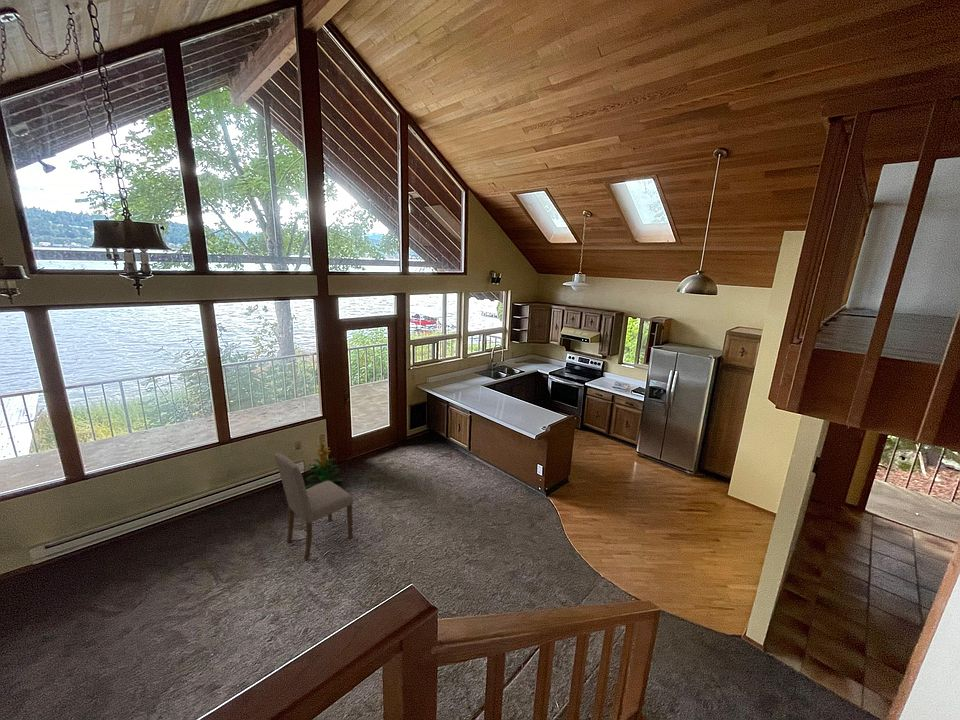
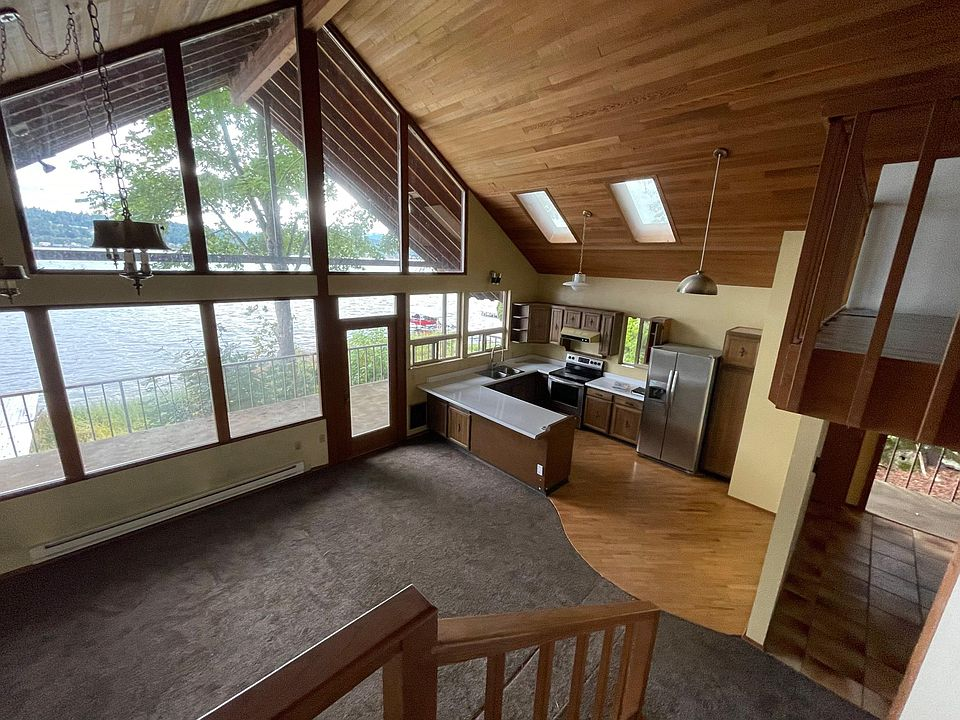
- dining chair [273,452,355,561]
- indoor plant [305,436,344,488]
